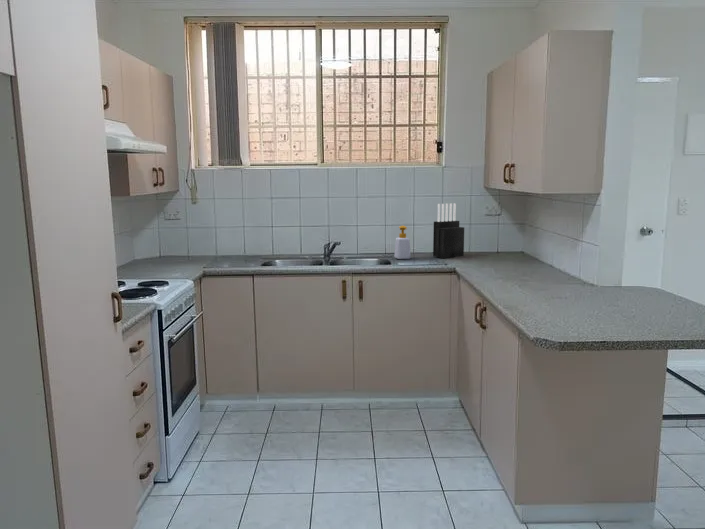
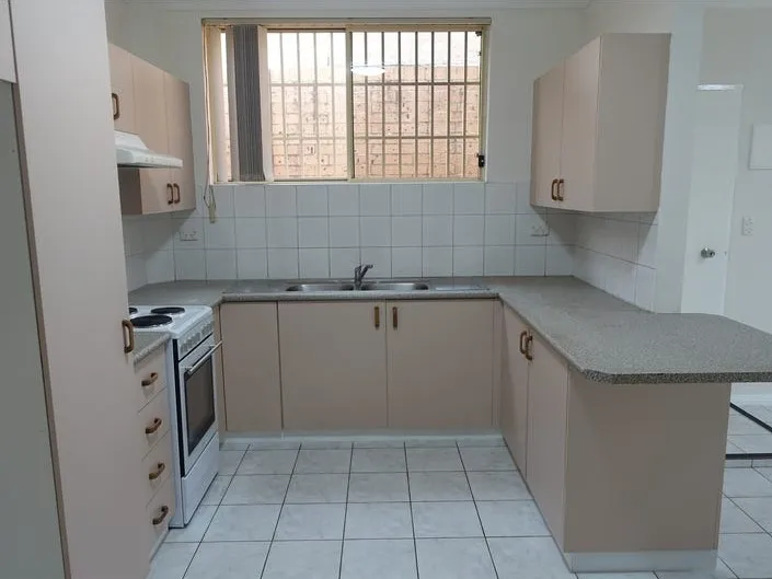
- knife block [432,202,465,259]
- soap bottle [393,225,412,260]
